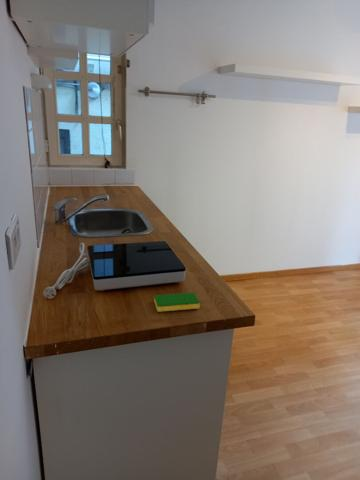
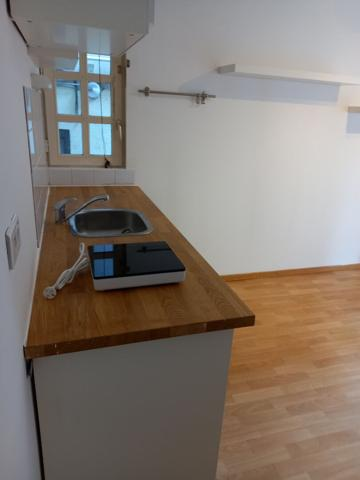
- dish sponge [153,292,201,313]
